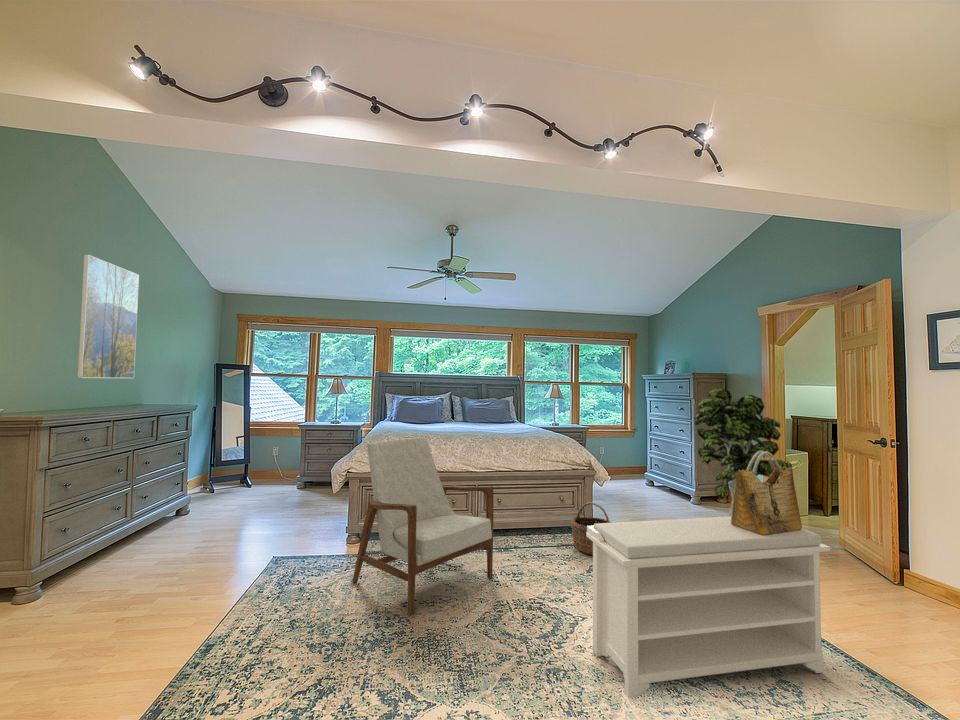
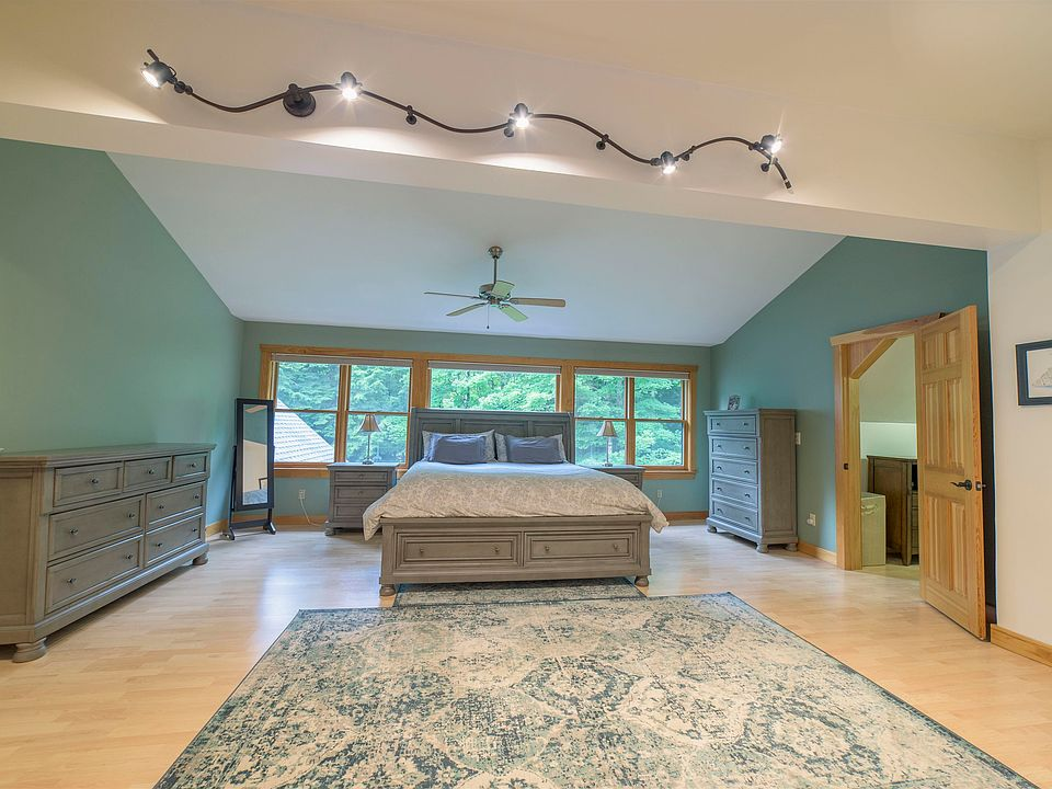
- bench [586,516,831,699]
- armchair [351,436,495,616]
- wicker basket [571,501,613,556]
- grocery bag [731,451,803,535]
- indoor plant [693,387,793,517]
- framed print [76,253,140,379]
